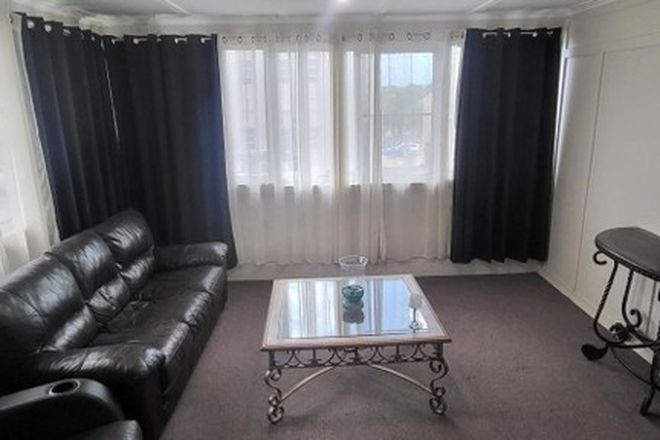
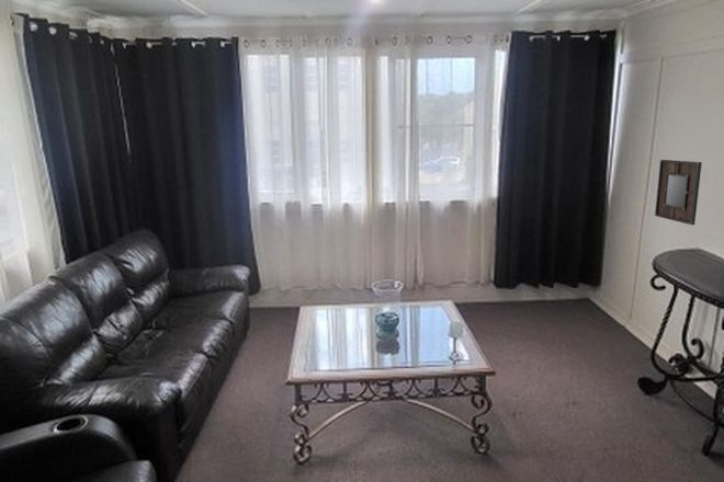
+ home mirror [654,159,703,226]
